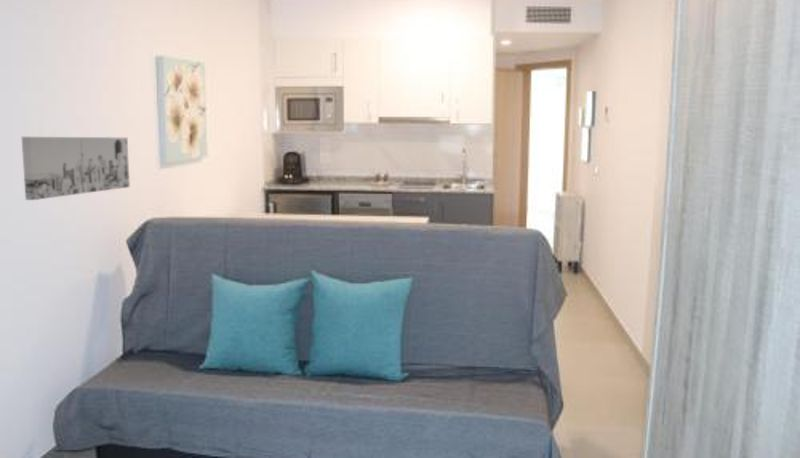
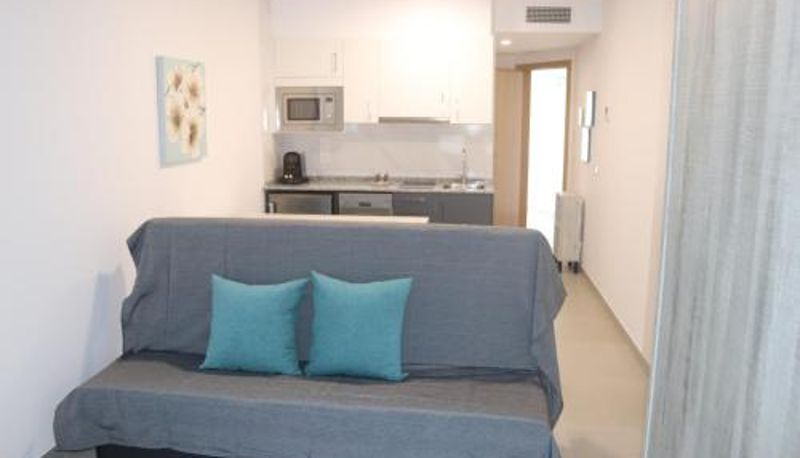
- wall art [21,136,131,201]
